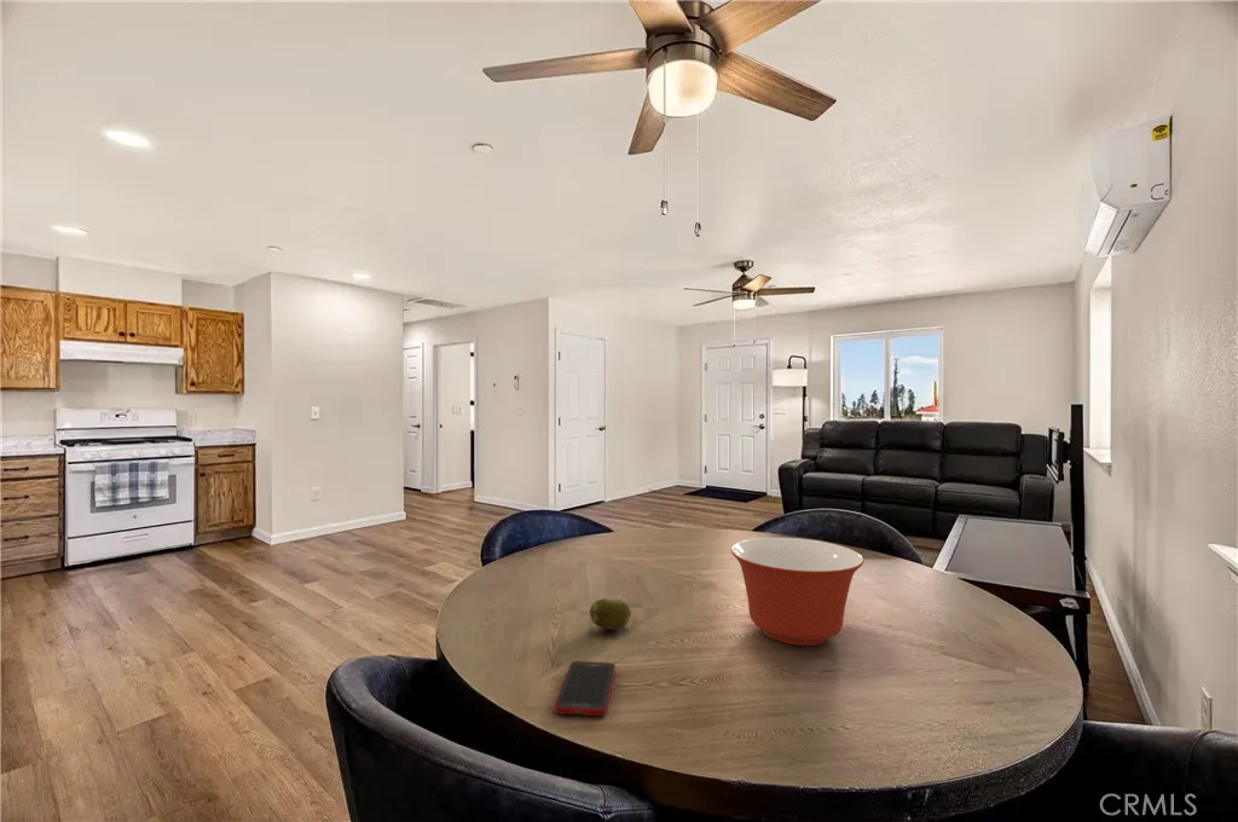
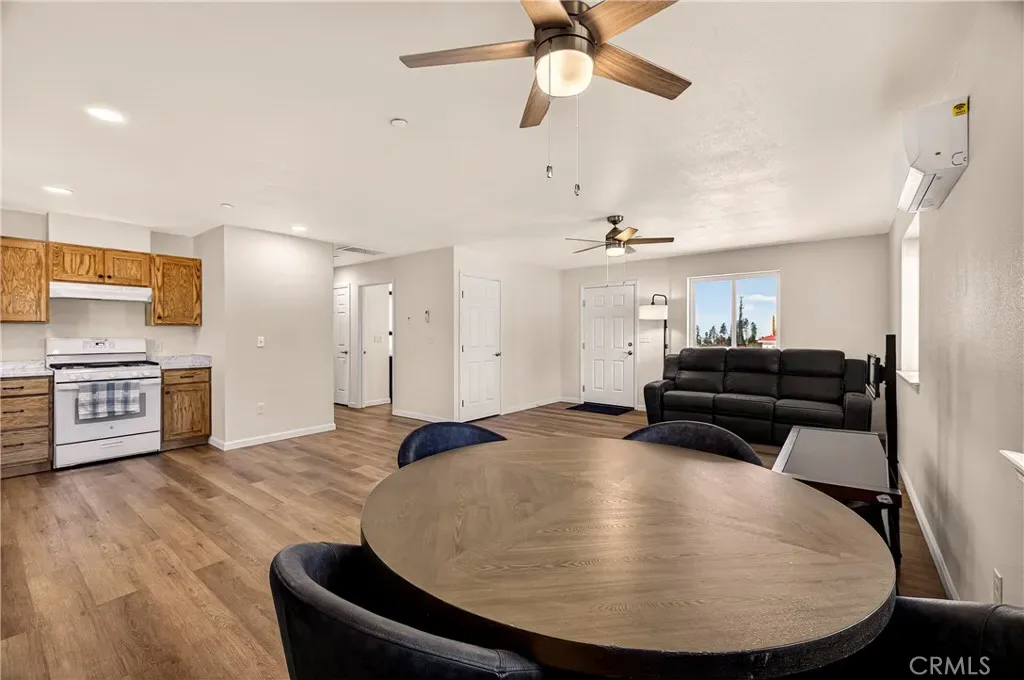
- mixing bowl [730,537,866,647]
- fruit [589,597,632,631]
- cell phone [554,660,617,717]
